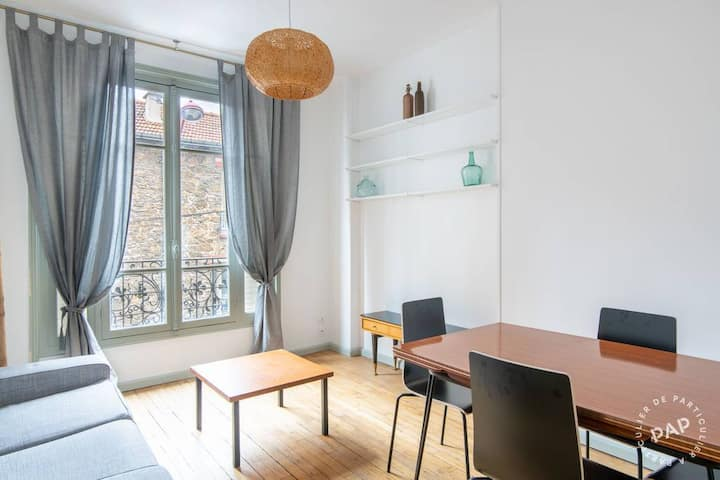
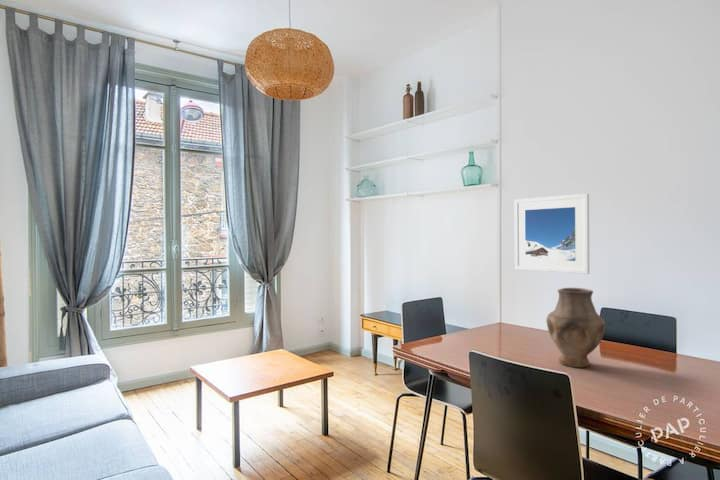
+ vase [545,287,606,369]
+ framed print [514,193,590,275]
